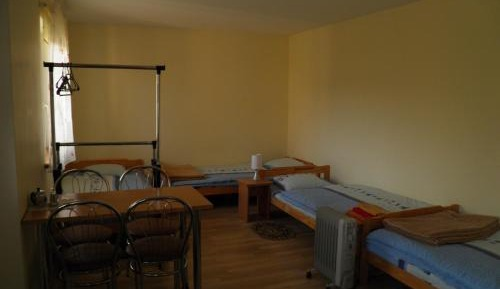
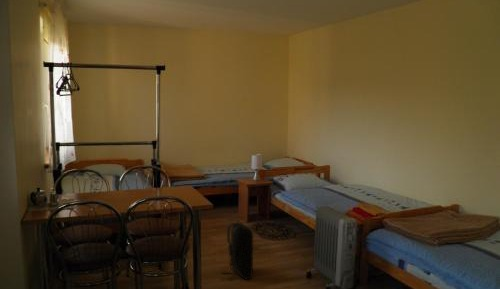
+ backpack [220,219,254,281]
